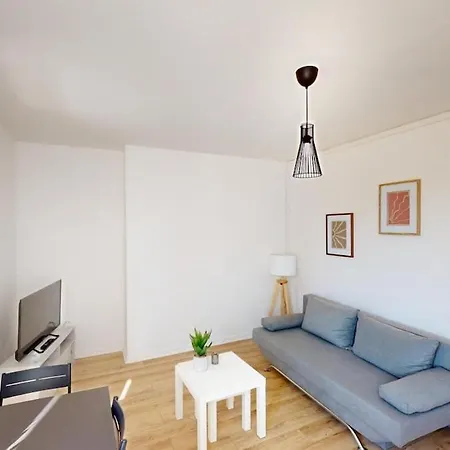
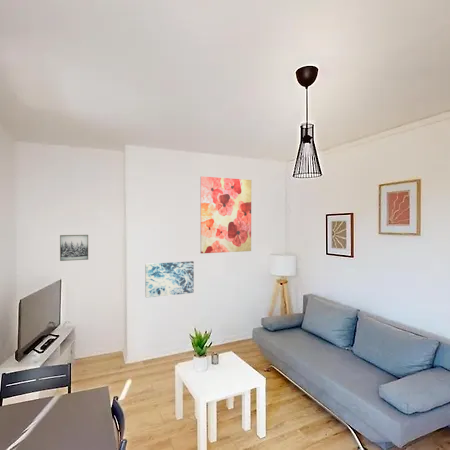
+ wall art [199,175,252,254]
+ wall art [144,260,195,299]
+ wall art [59,234,89,262]
